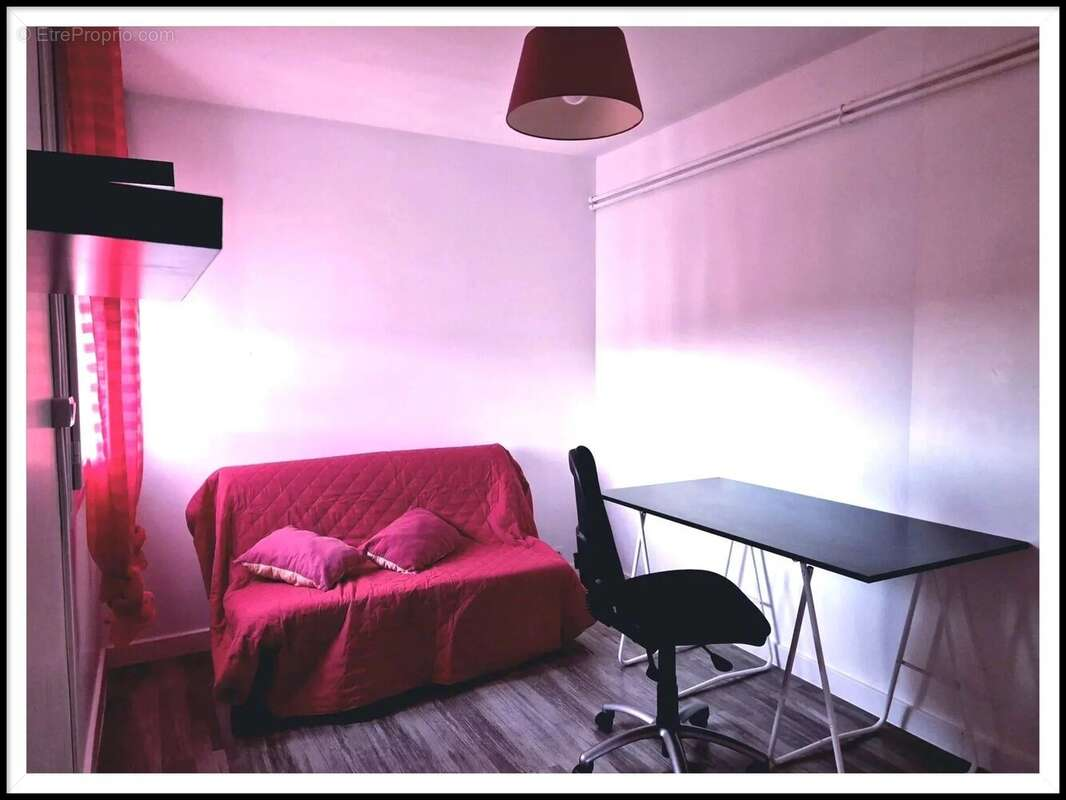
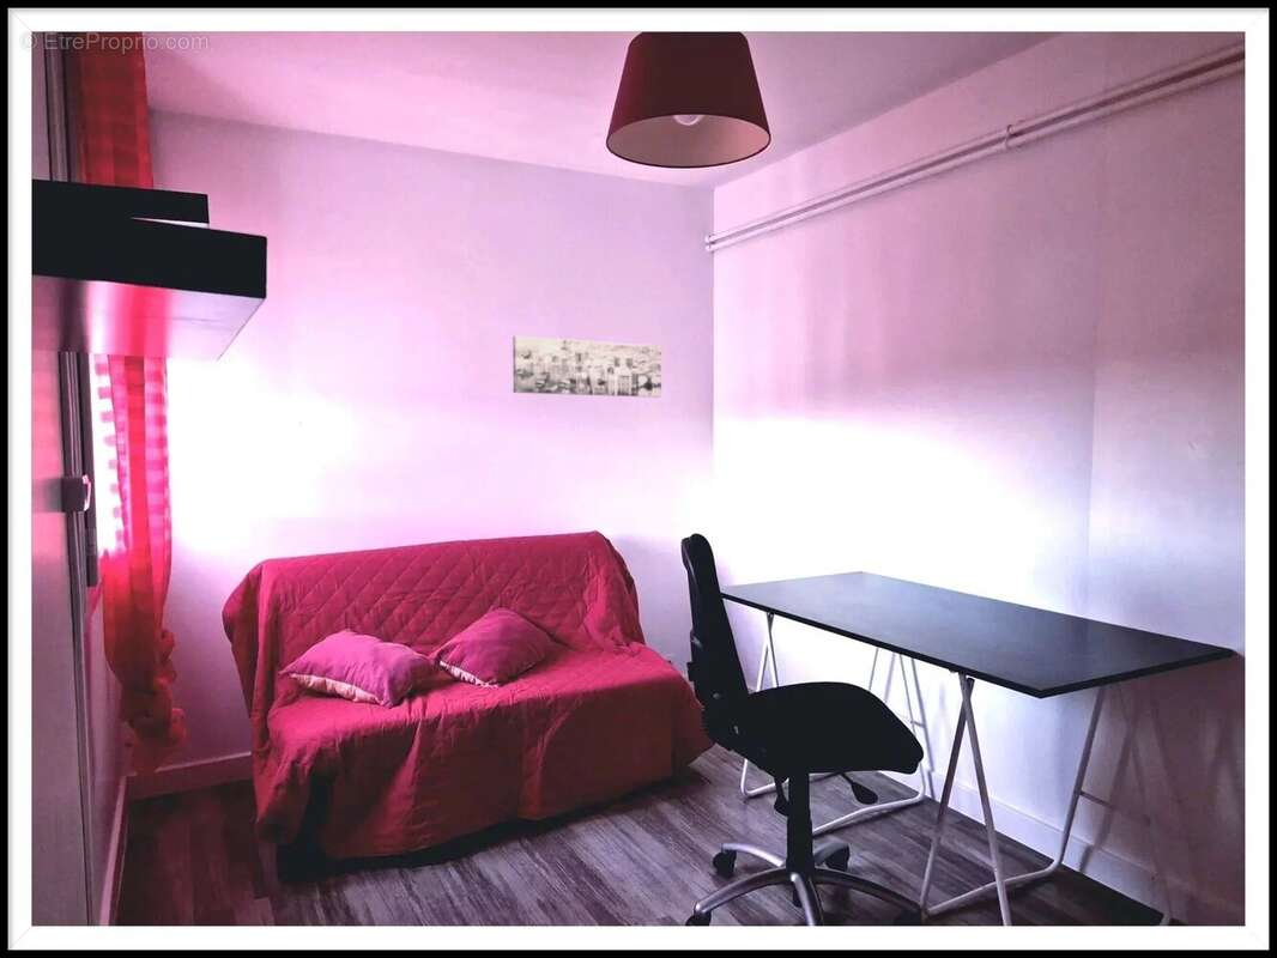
+ wall art [512,335,662,399]
